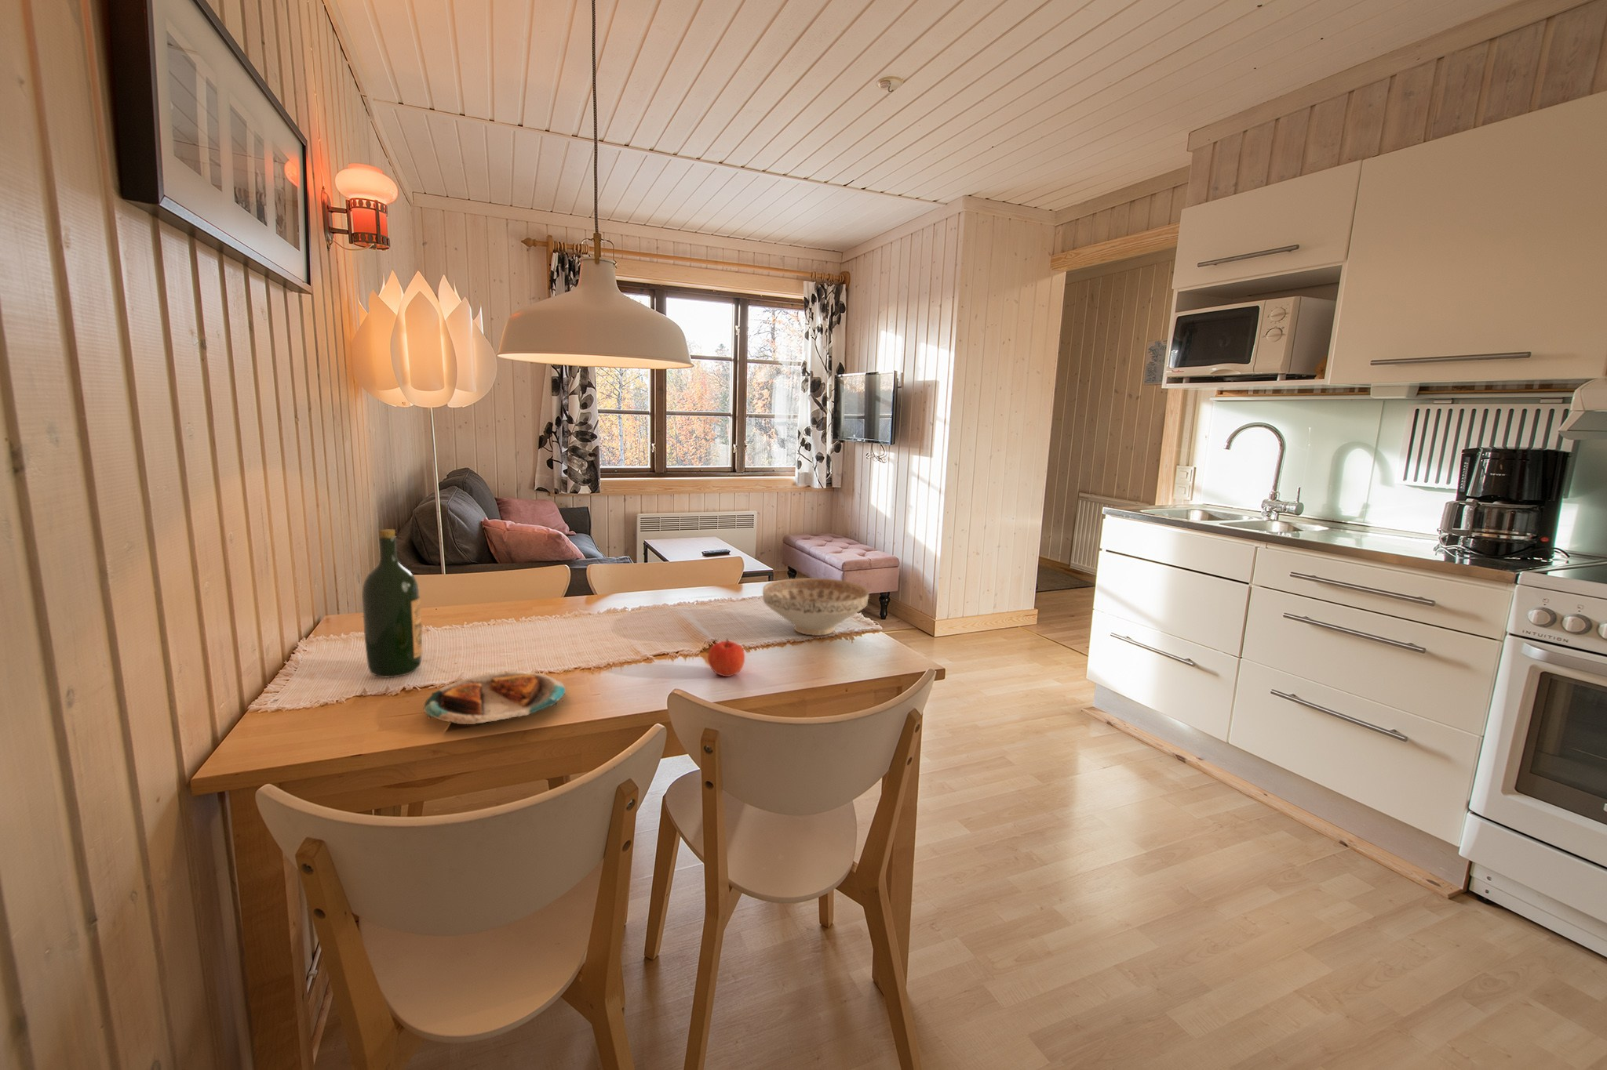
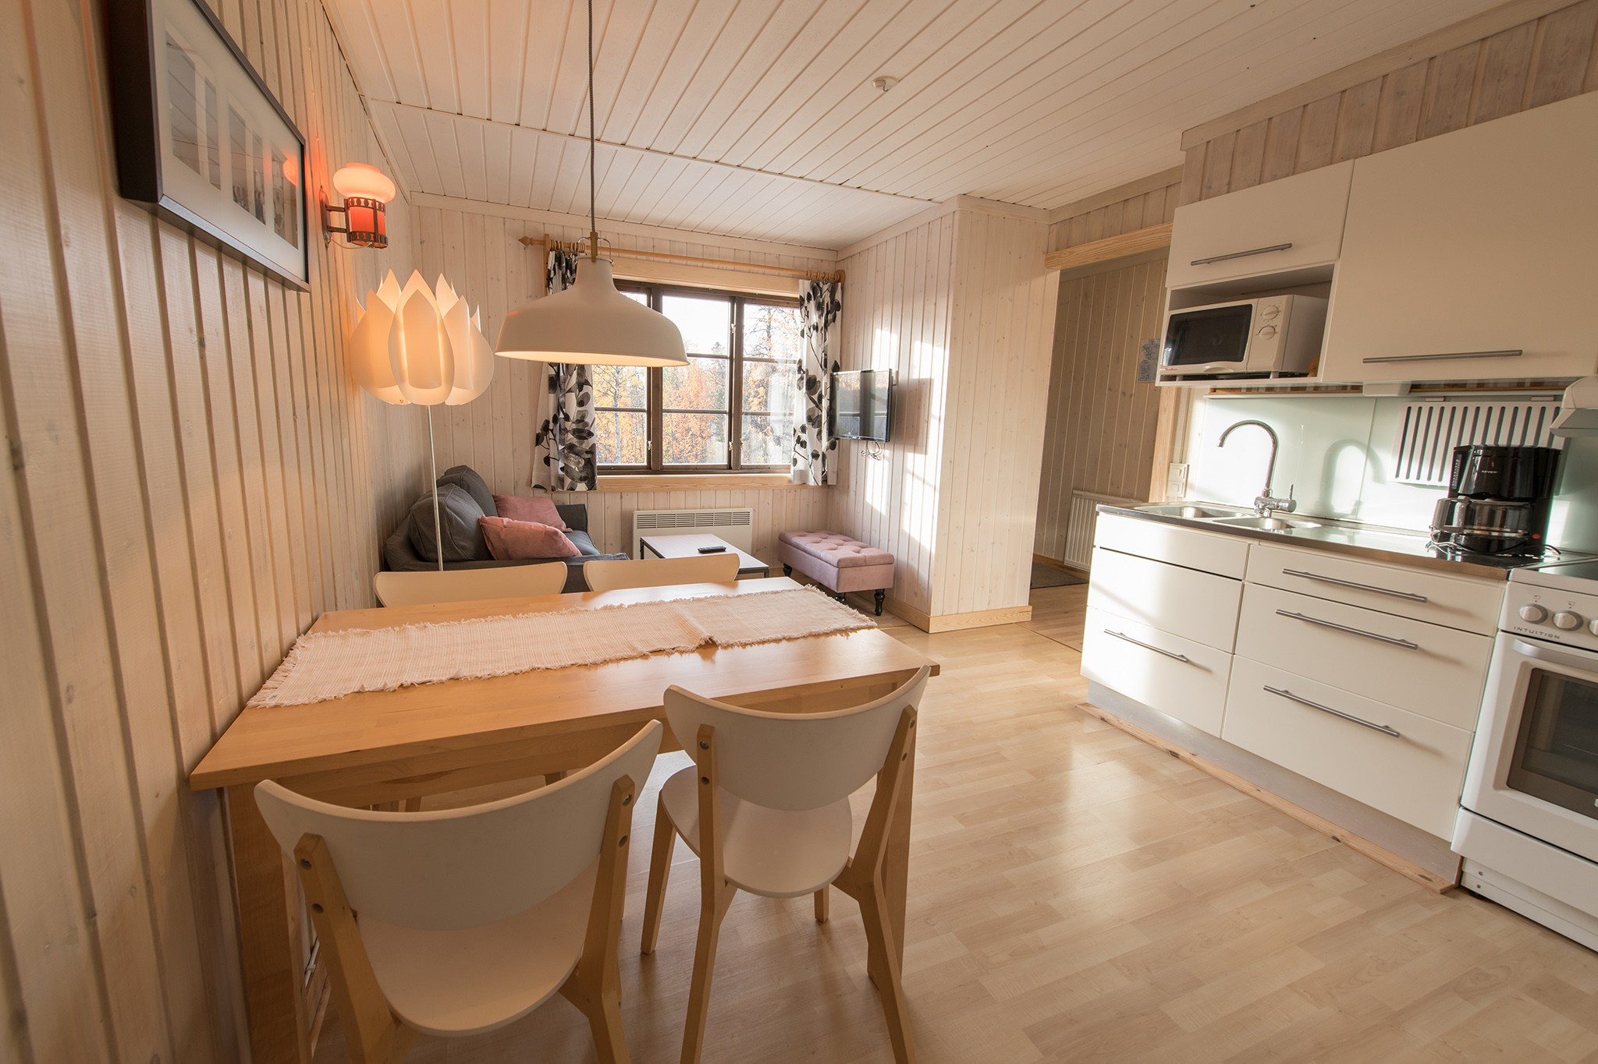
- plate [422,670,568,725]
- decorative bowl [762,577,870,637]
- apple [707,638,746,677]
- wine bottle [361,528,423,678]
